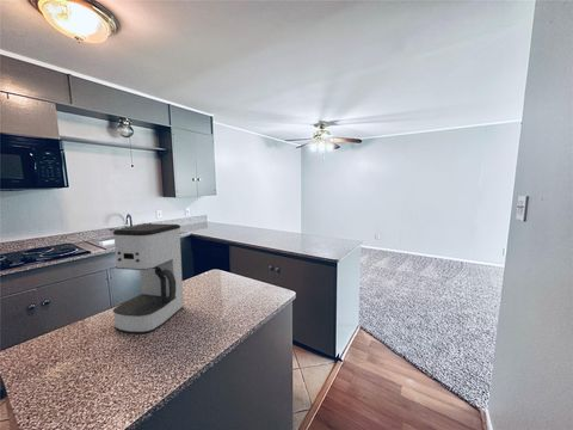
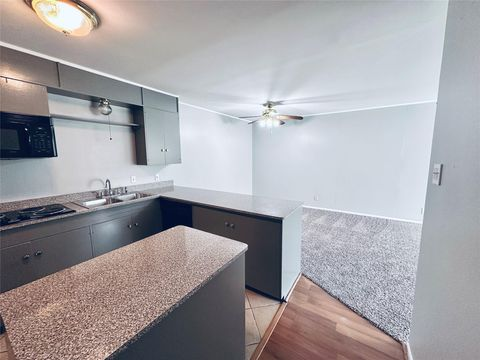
- coffee maker [112,222,185,334]
